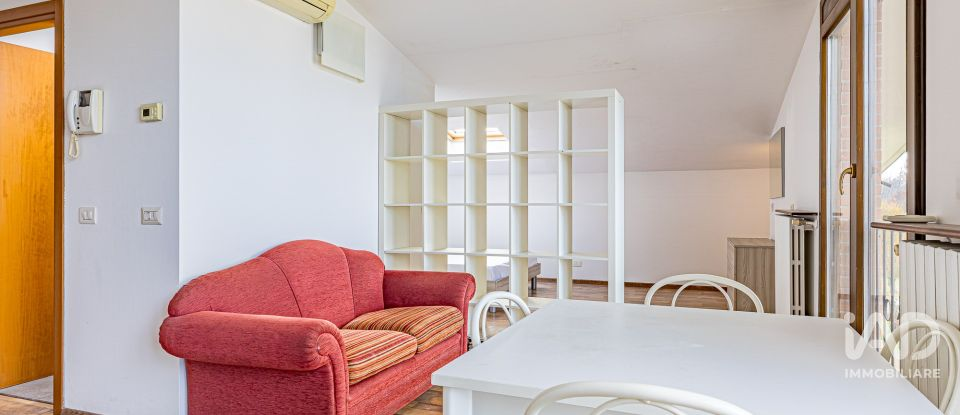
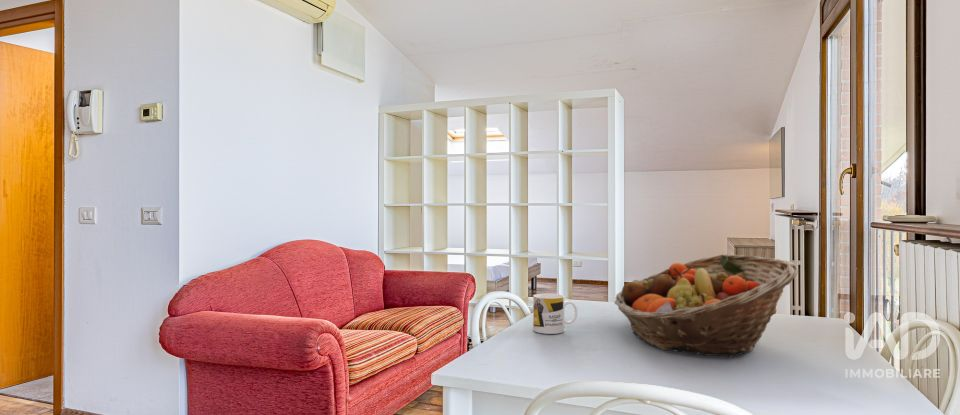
+ mug [532,293,579,335]
+ fruit basket [614,254,799,358]
